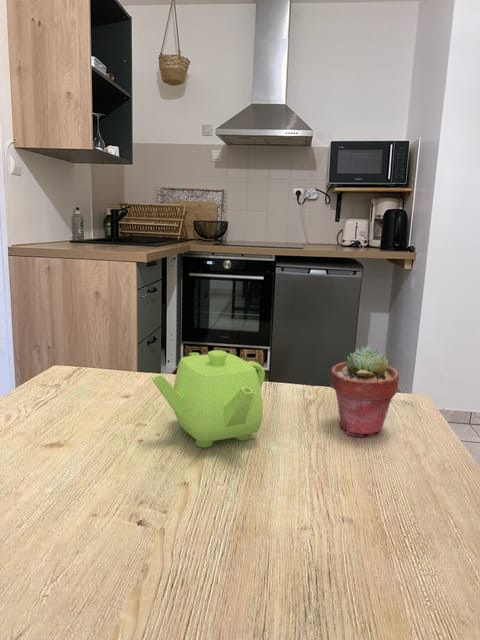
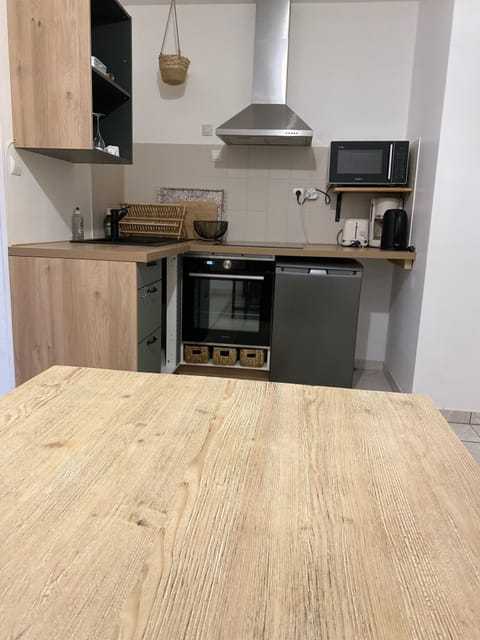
- teapot [151,349,266,449]
- potted succulent [330,345,400,438]
